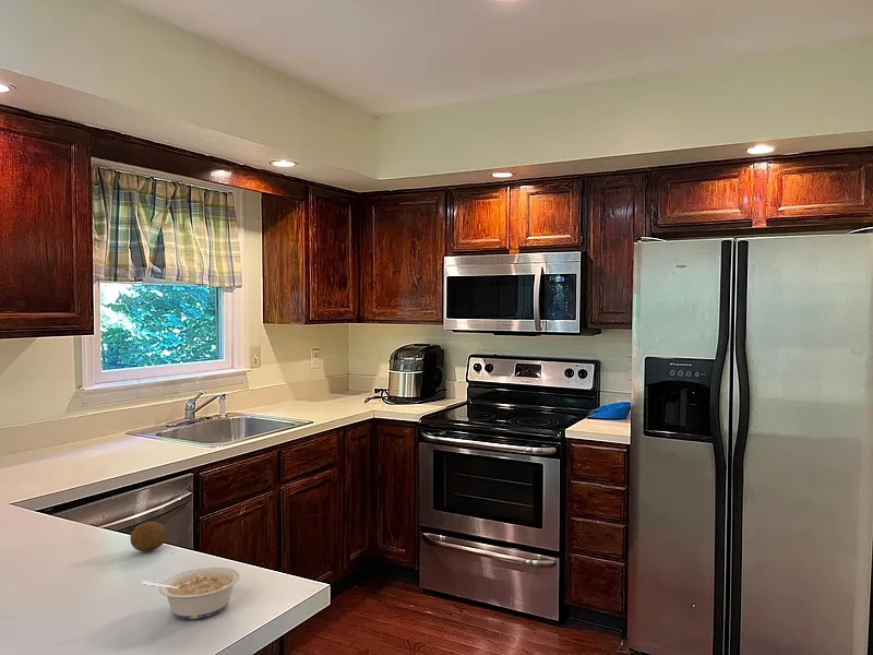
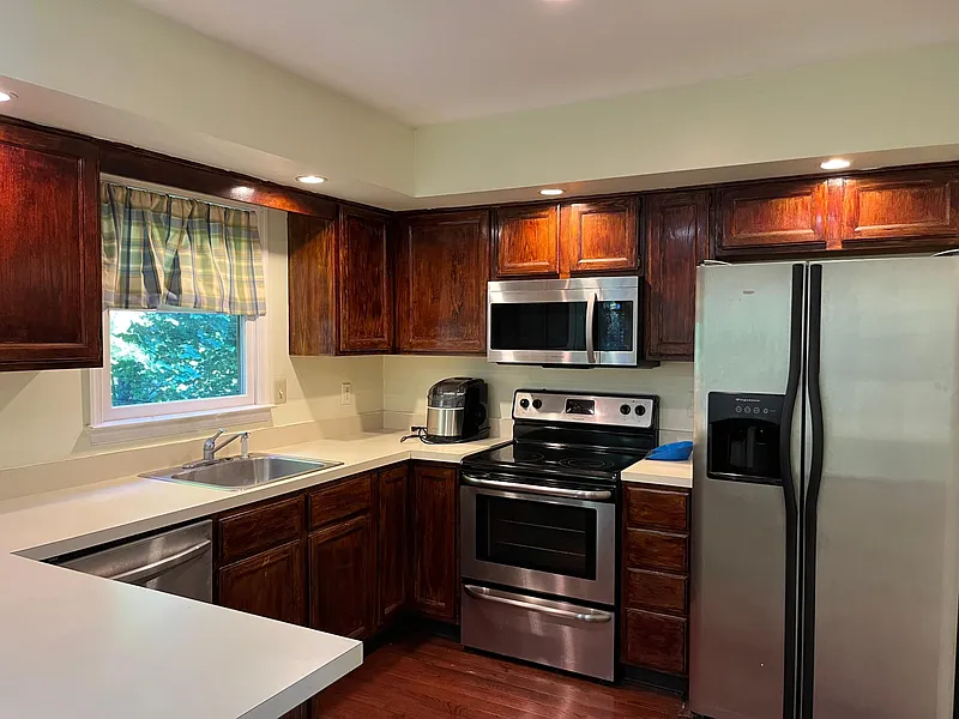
- legume [142,567,241,620]
- fruit [129,521,168,552]
